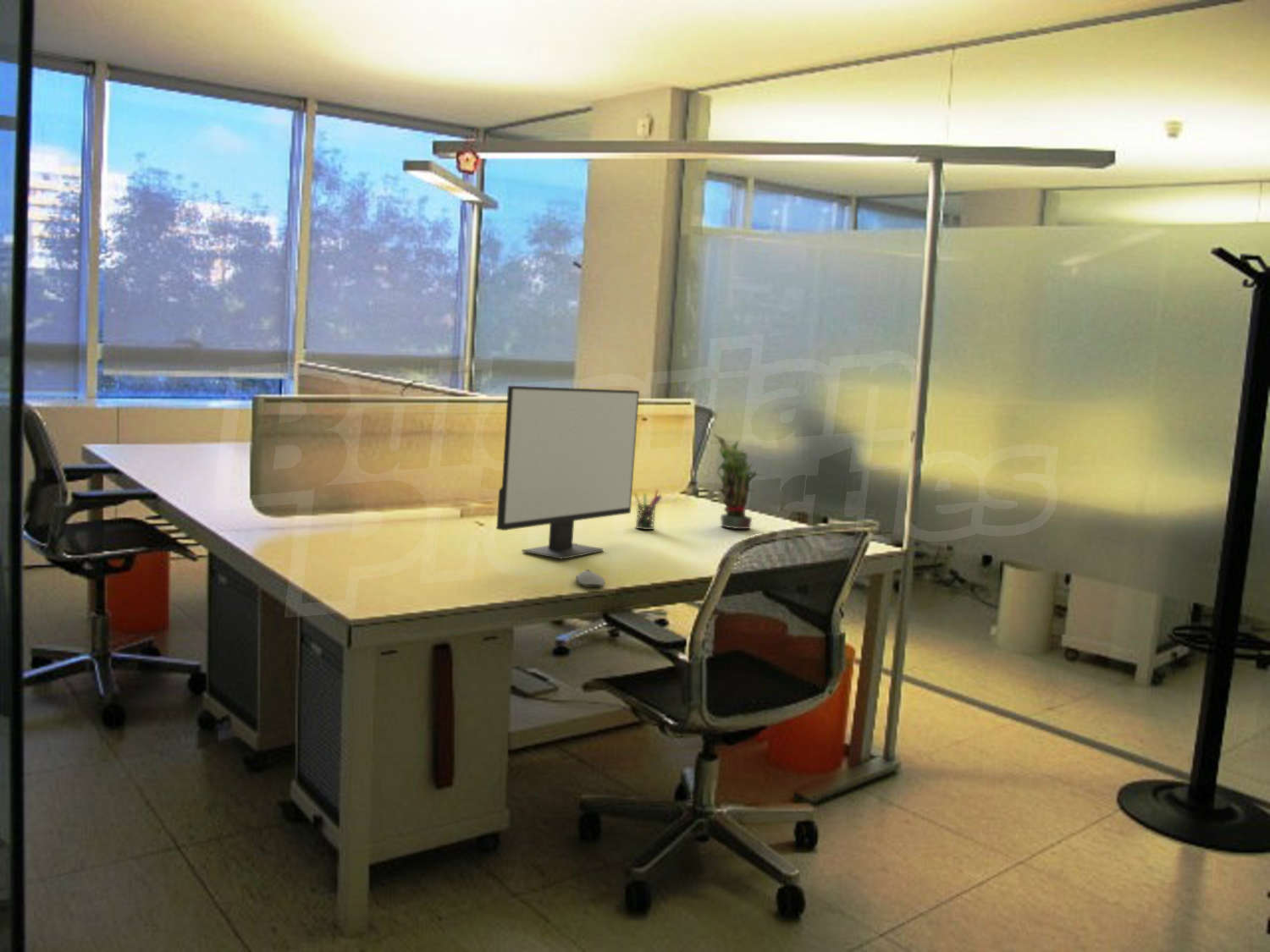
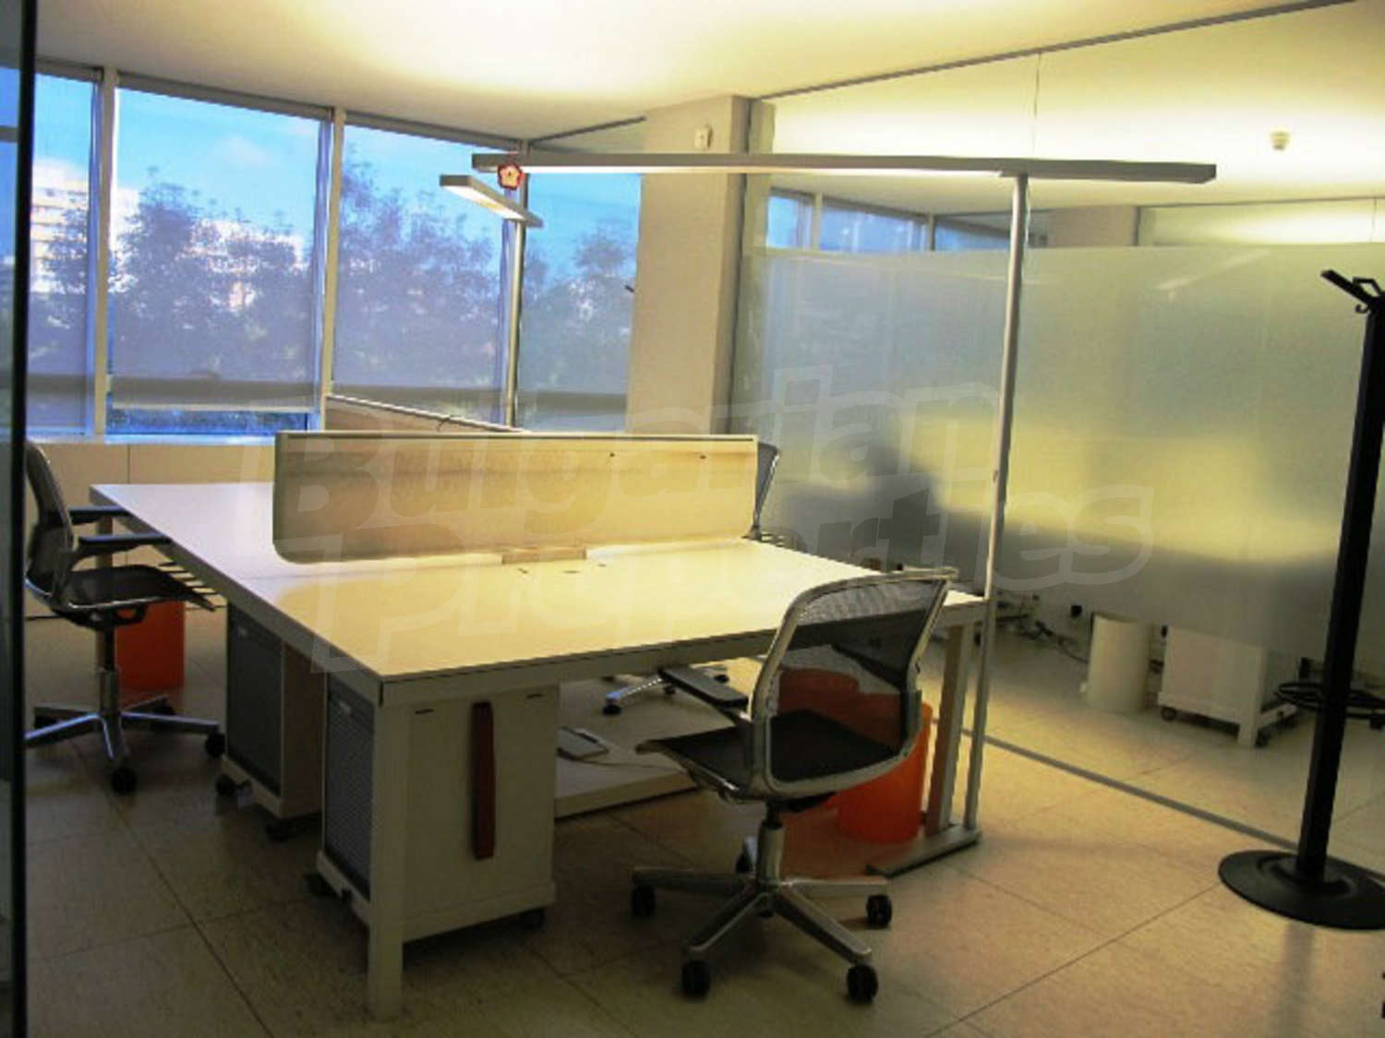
- potted plant [713,432,768,530]
- pen holder [633,489,662,531]
- computer monitor [496,385,640,559]
- computer mouse [575,569,606,588]
